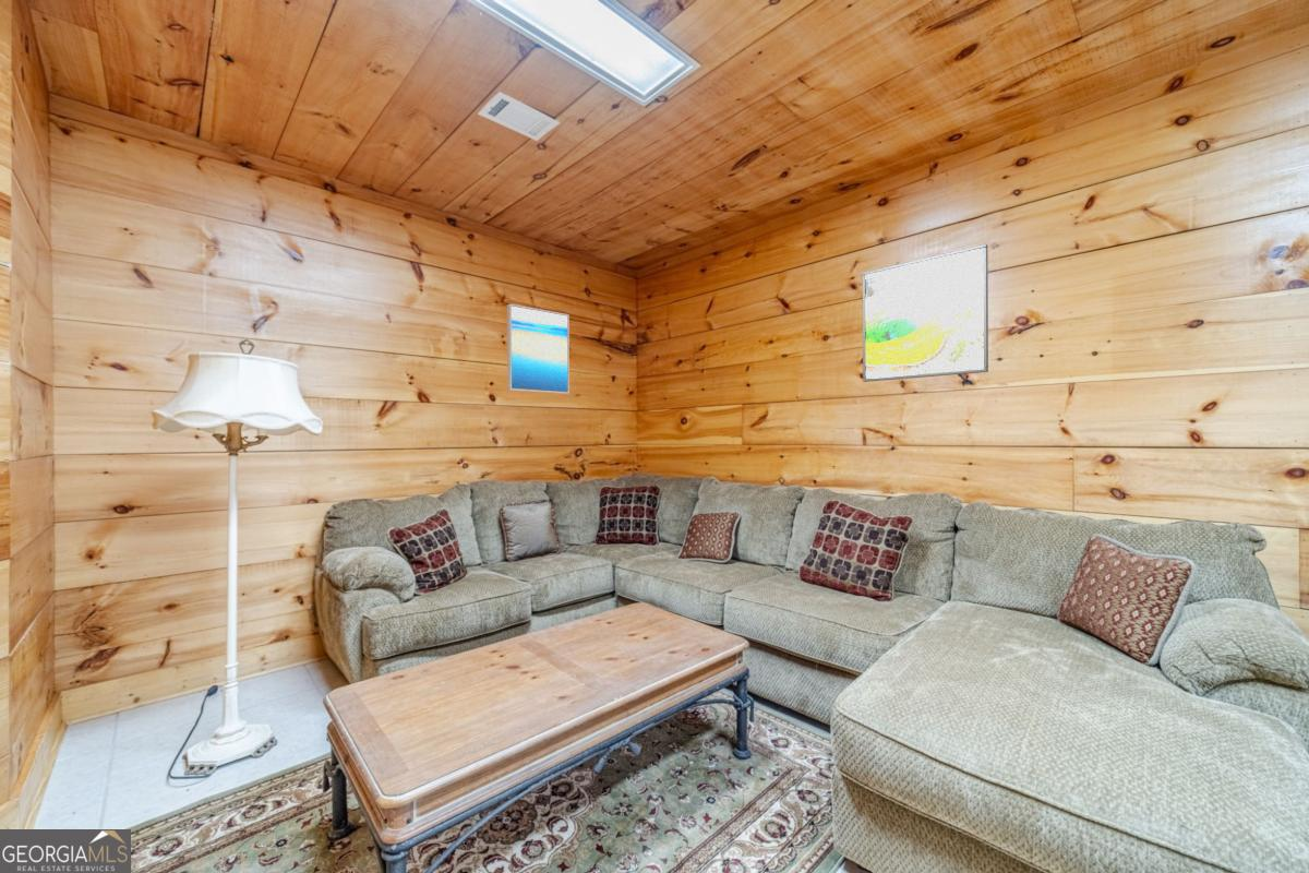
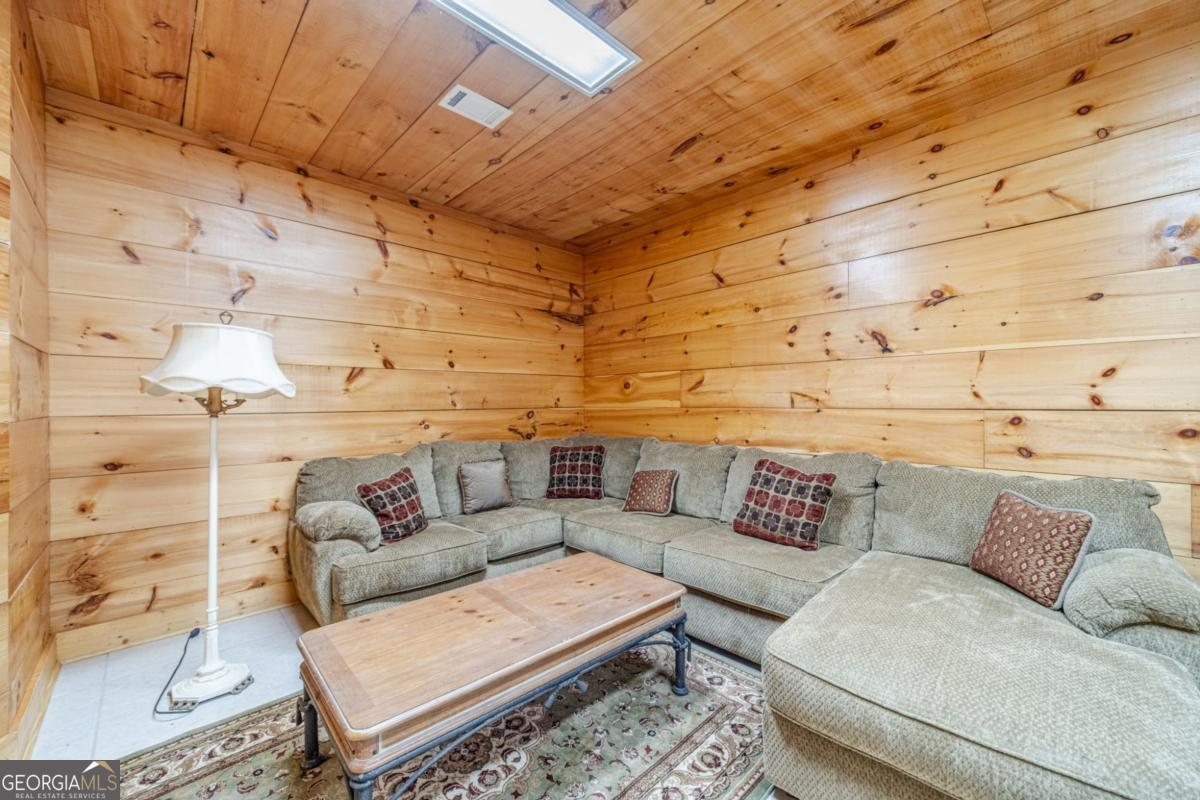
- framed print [862,243,989,383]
- wall art [506,303,571,395]
